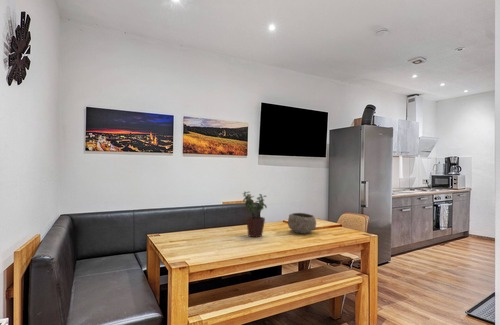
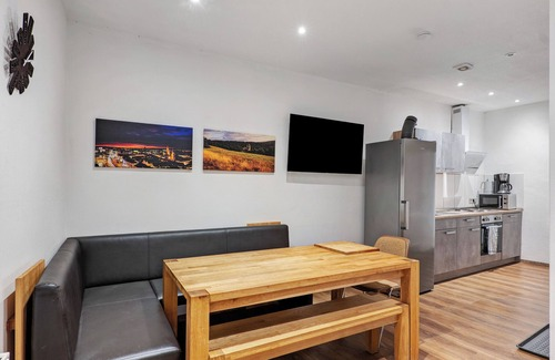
- bowl [287,212,317,235]
- potted plant [242,190,268,238]
